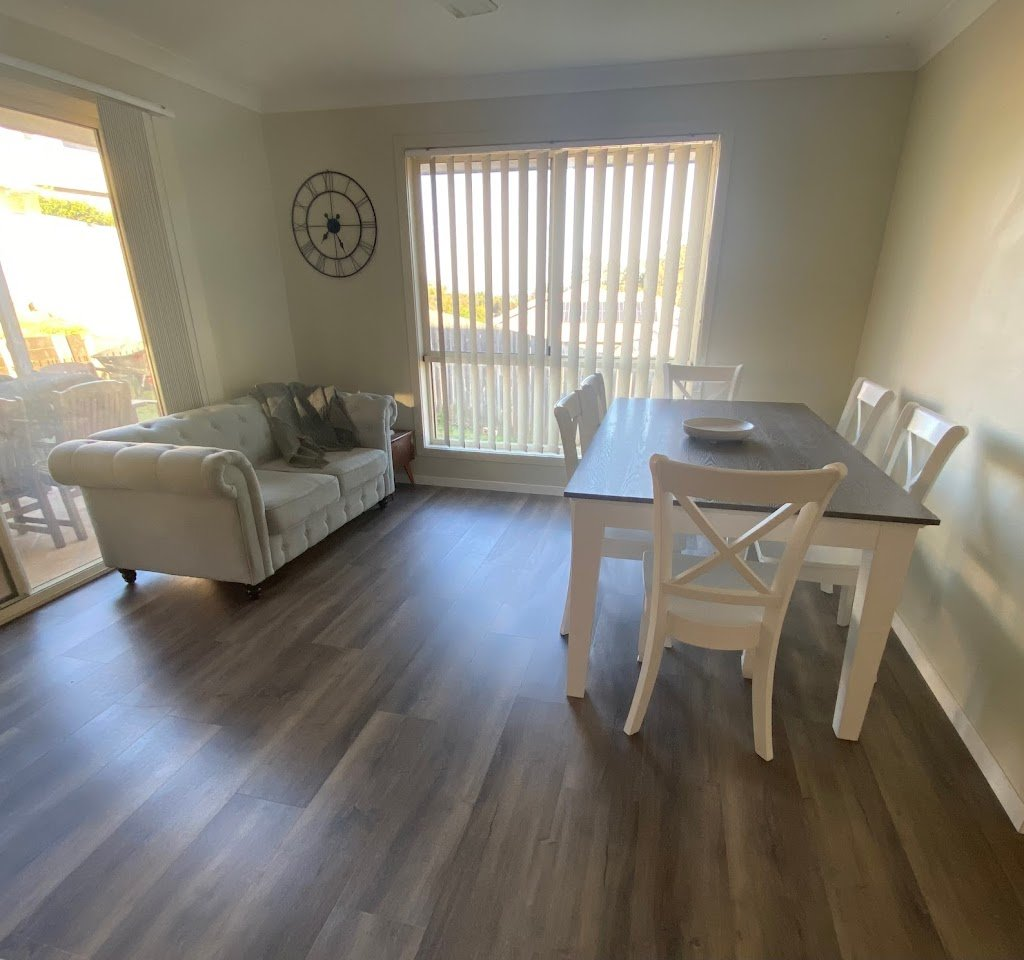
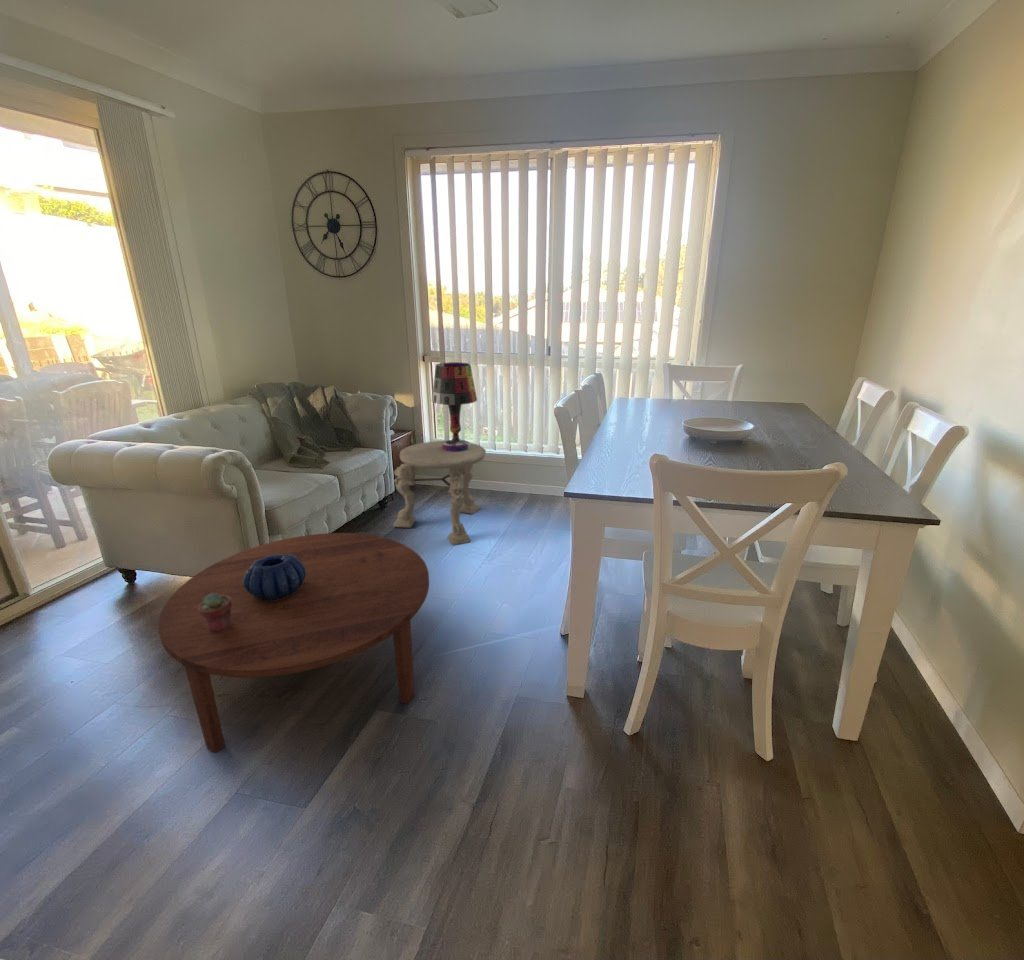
+ table lamp [431,361,478,452]
+ potted succulent [199,593,232,631]
+ side table [392,440,487,546]
+ decorative bowl [243,555,306,600]
+ coffee table [157,532,430,754]
